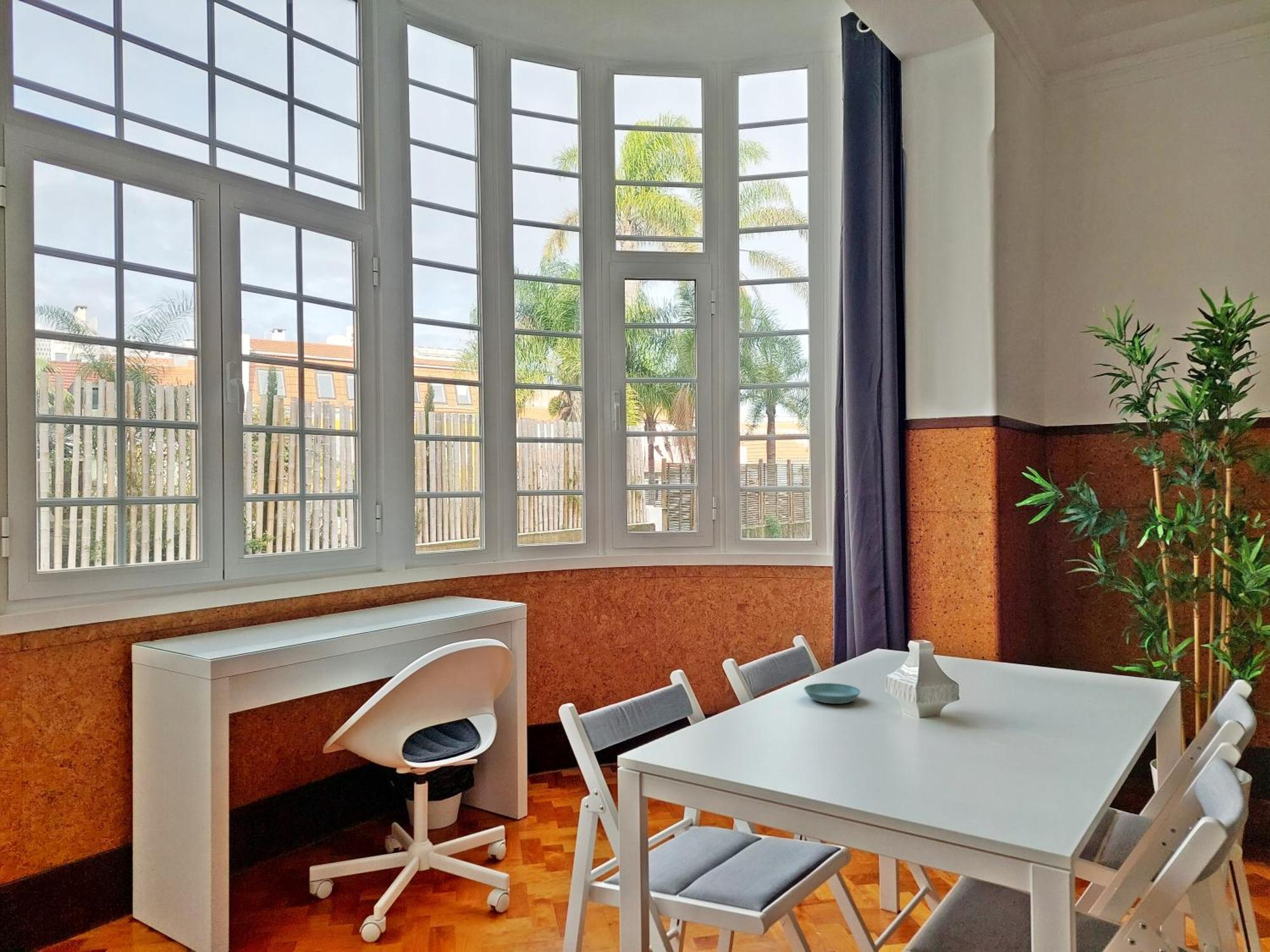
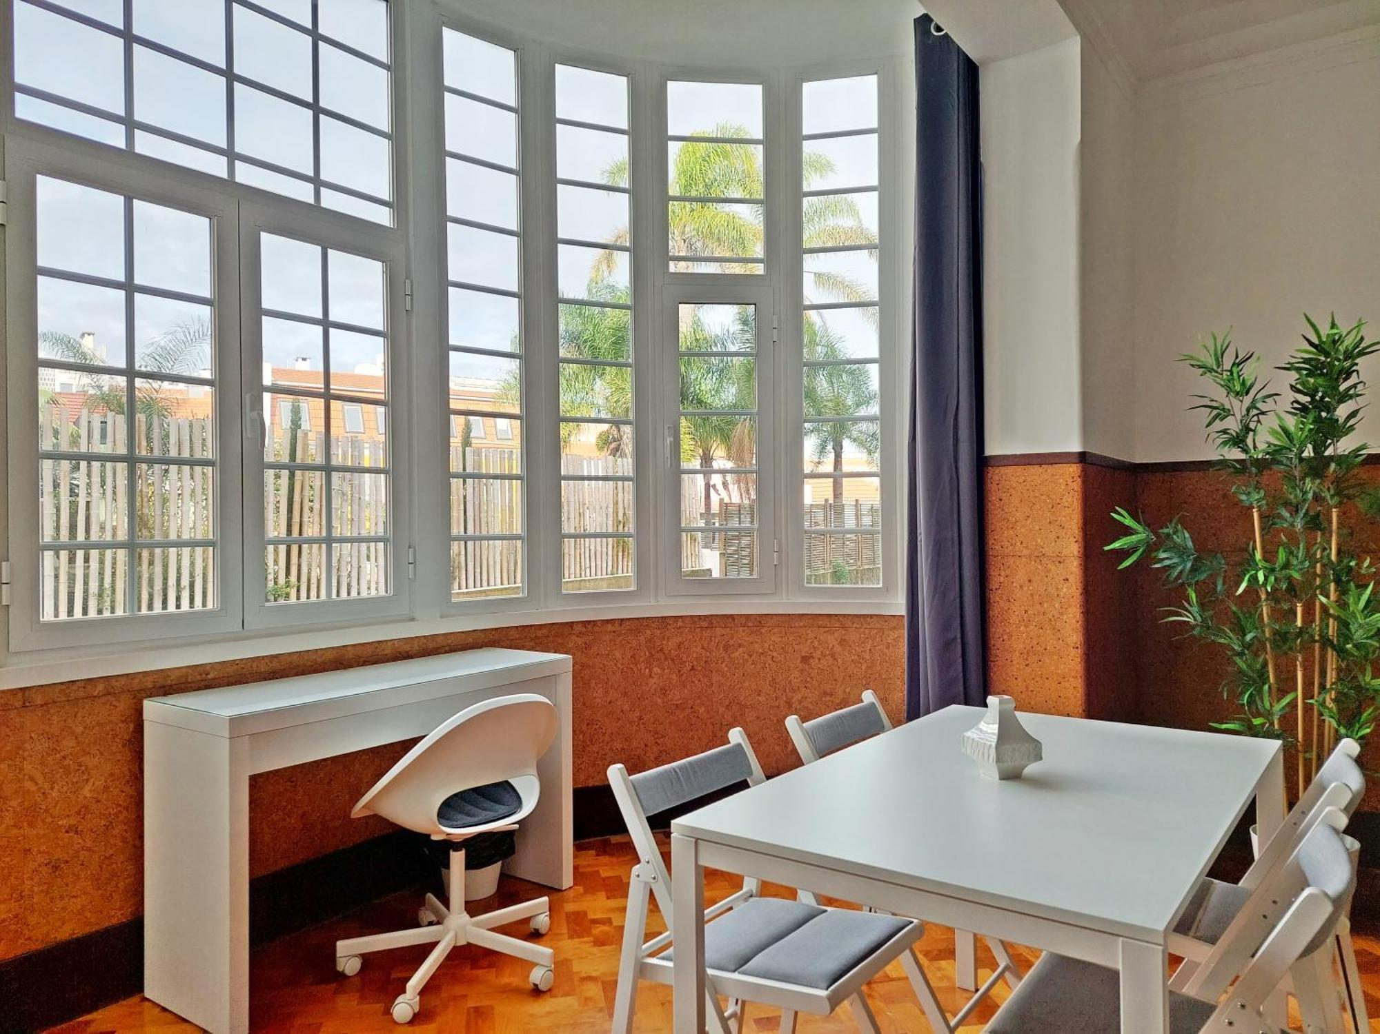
- saucer [803,682,861,704]
